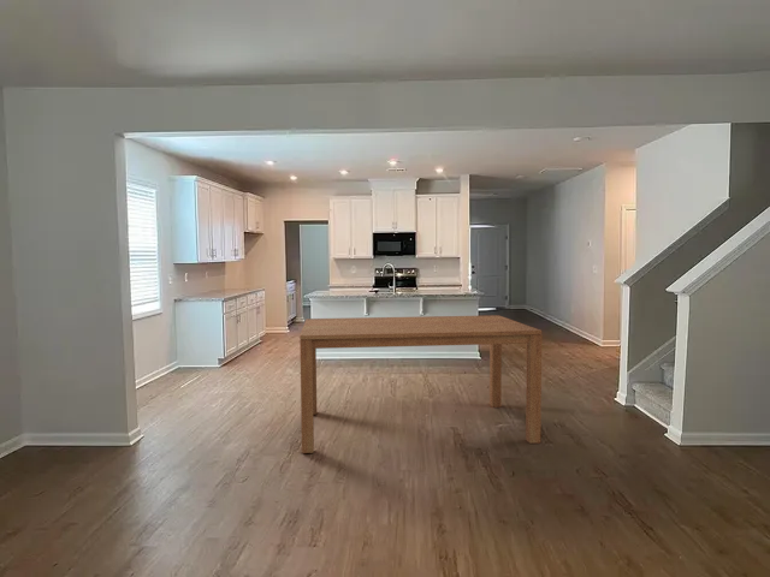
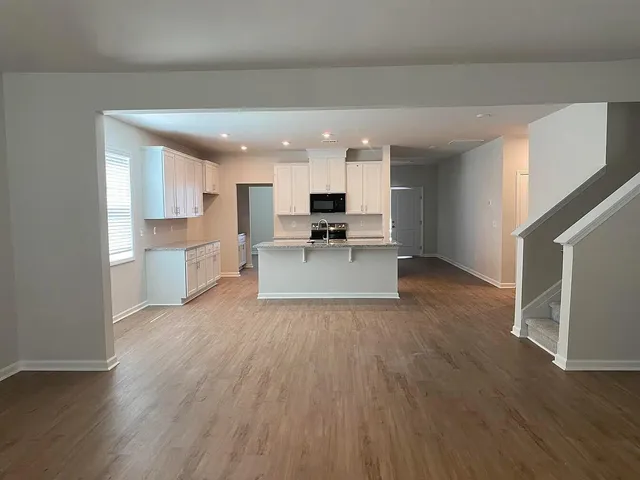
- dining table [298,314,543,454]
